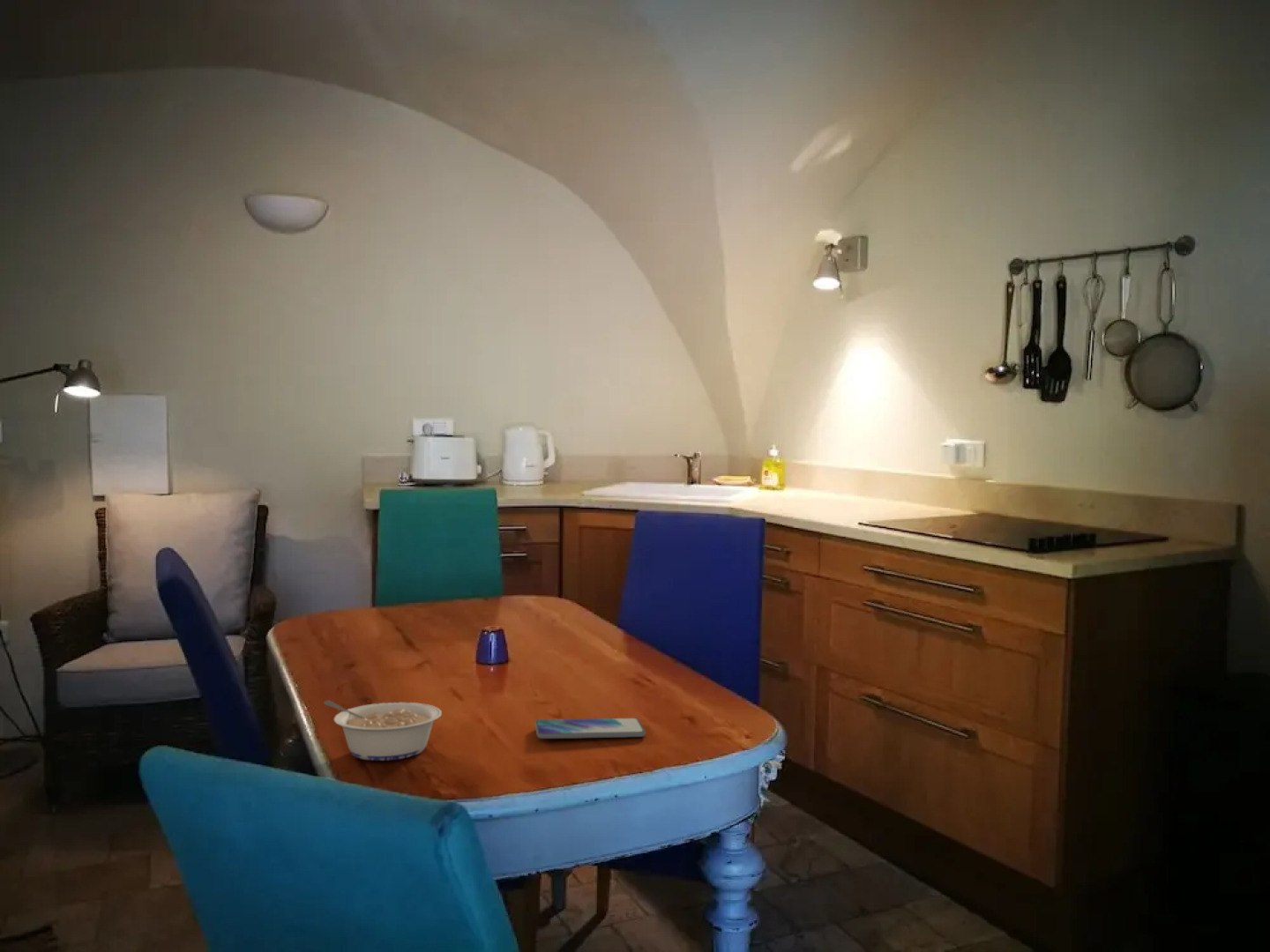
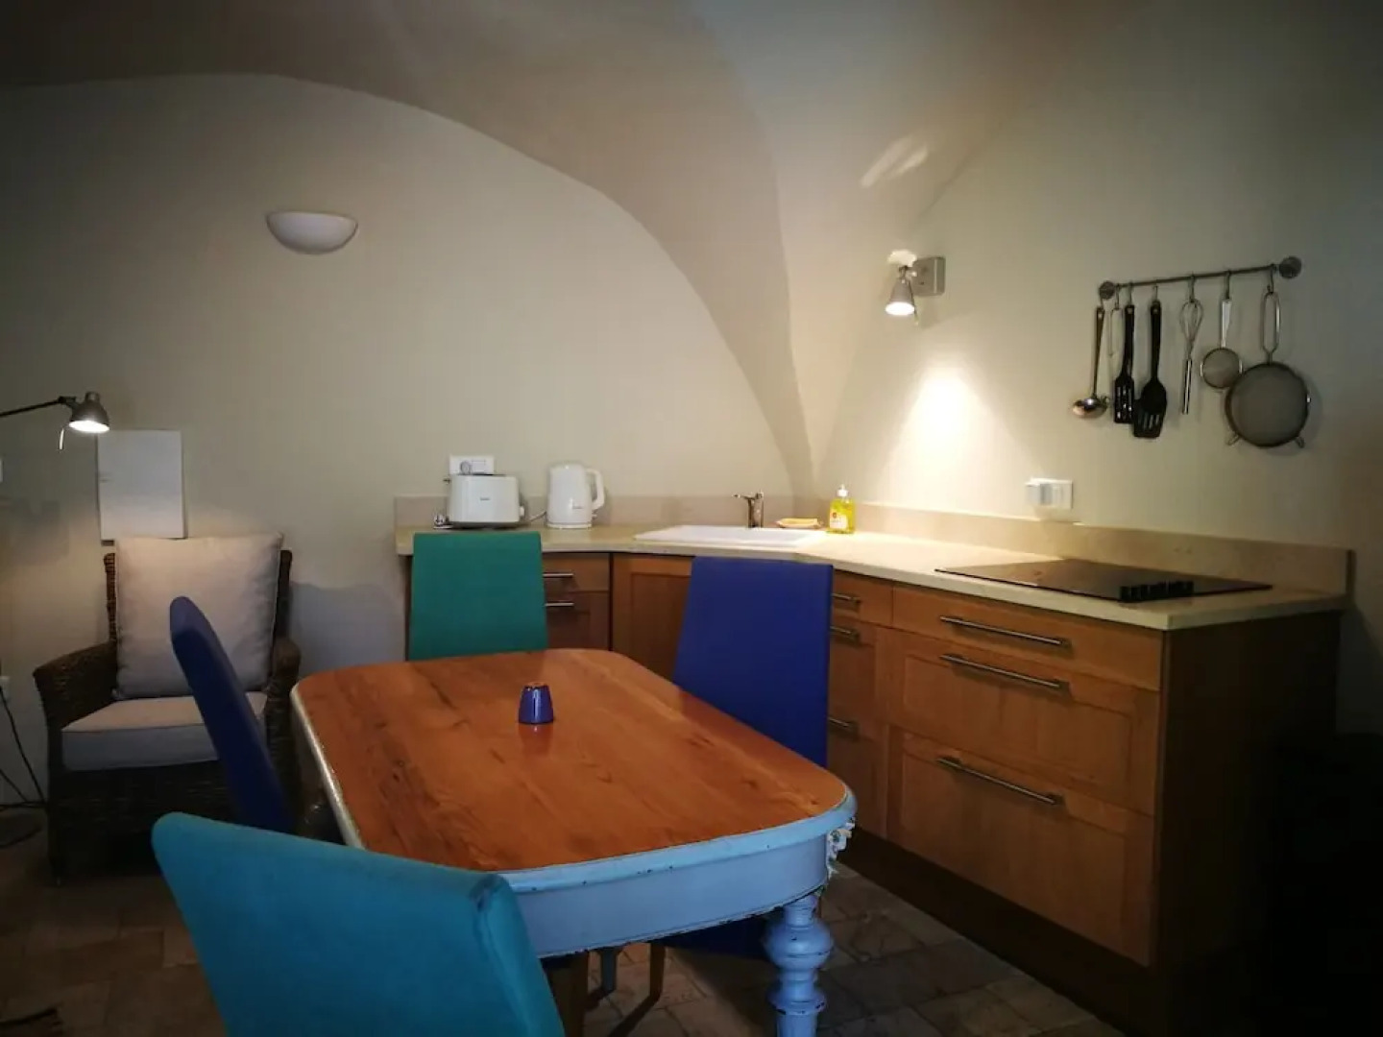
- smartphone [534,718,646,740]
- legume [323,699,443,762]
